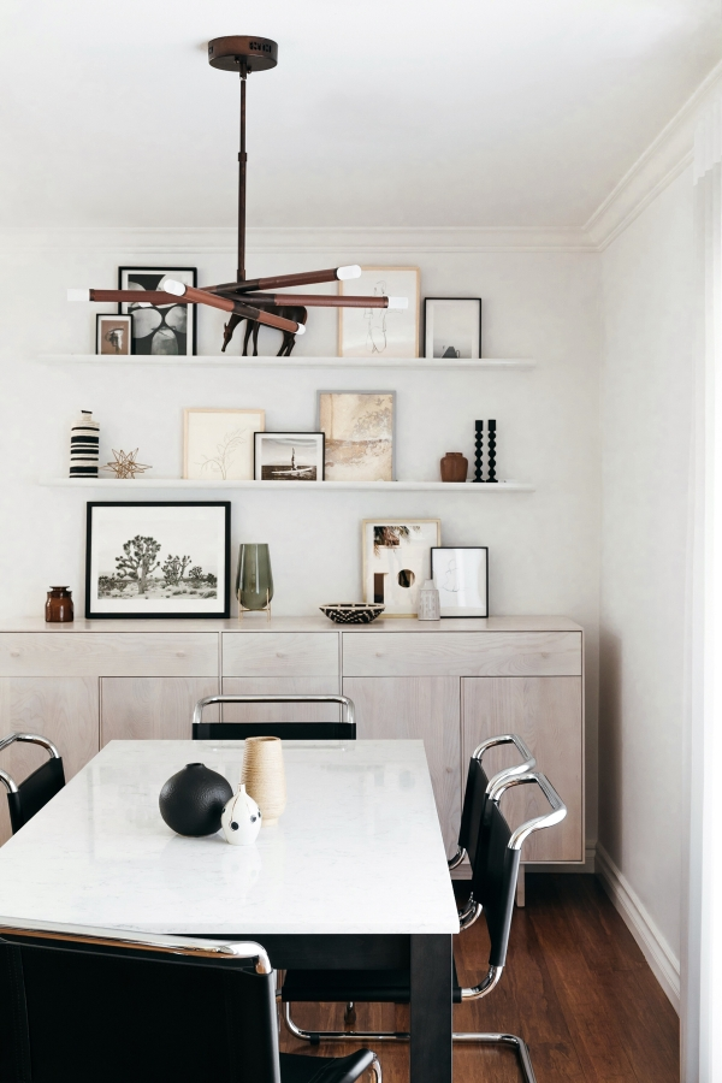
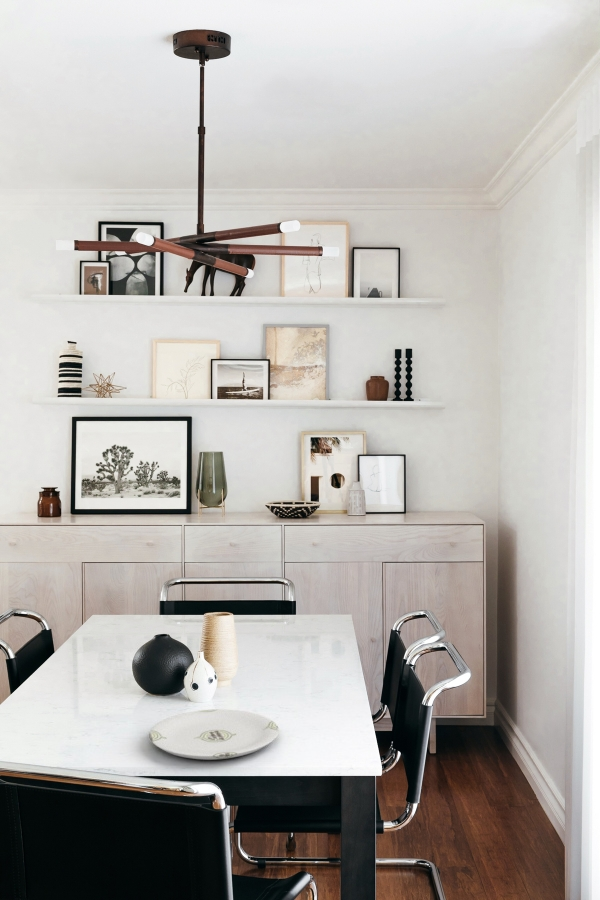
+ plate [148,709,280,761]
